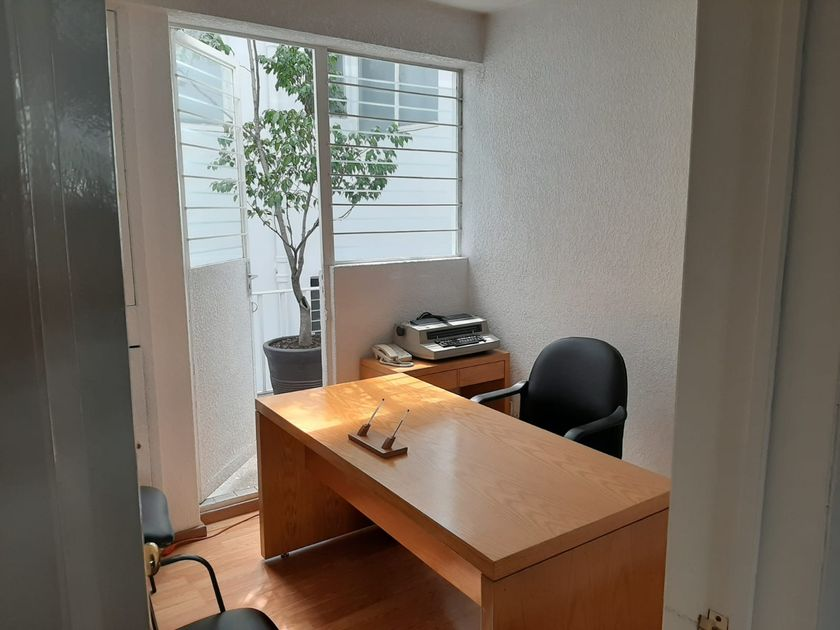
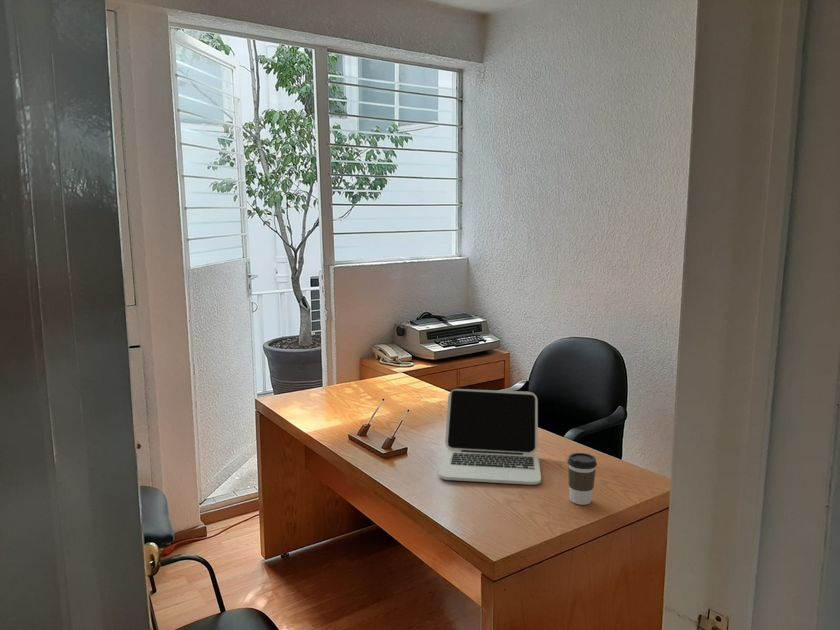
+ coffee cup [567,452,598,506]
+ laptop [438,388,542,486]
